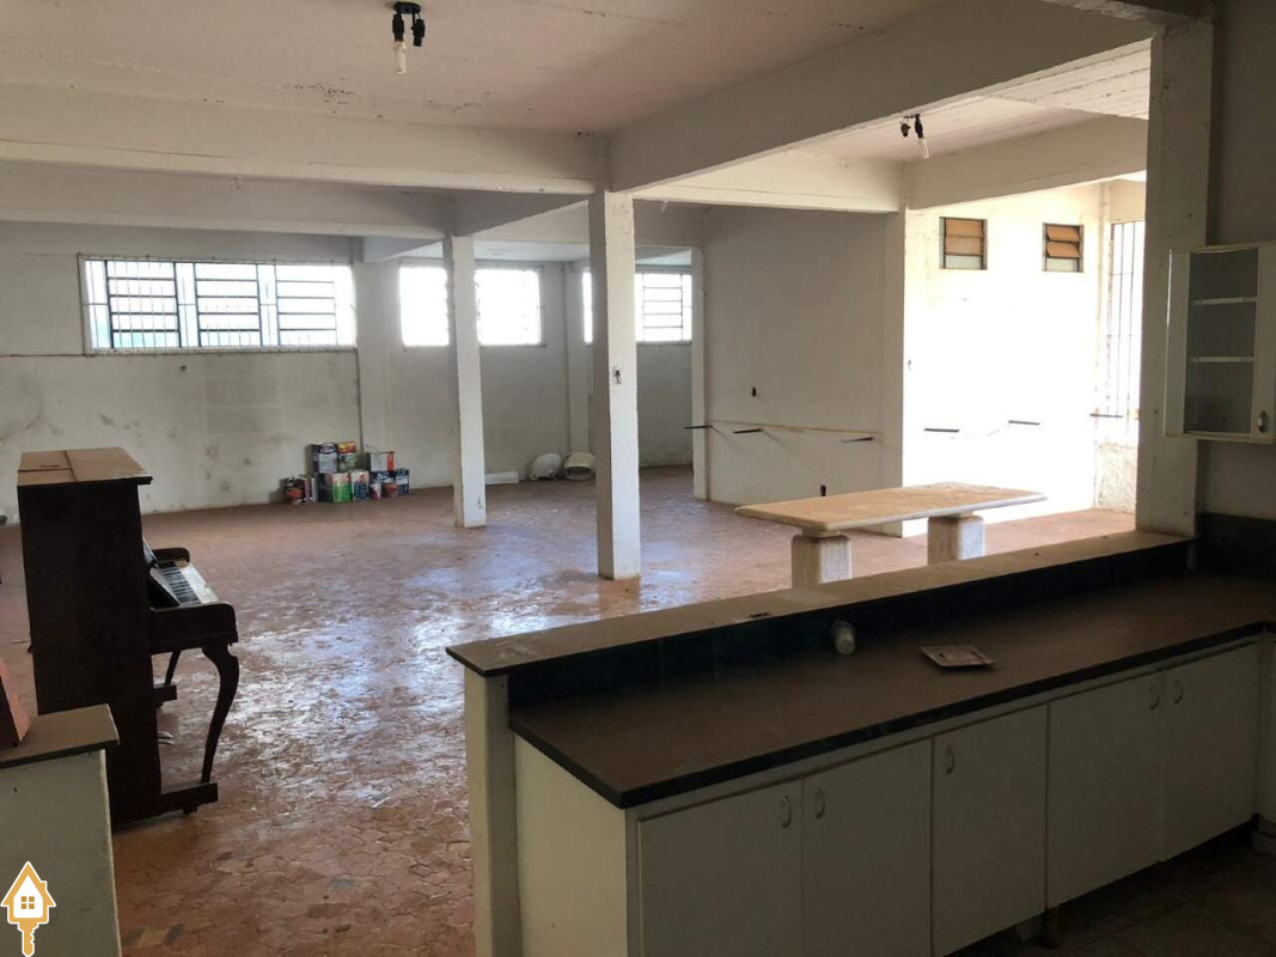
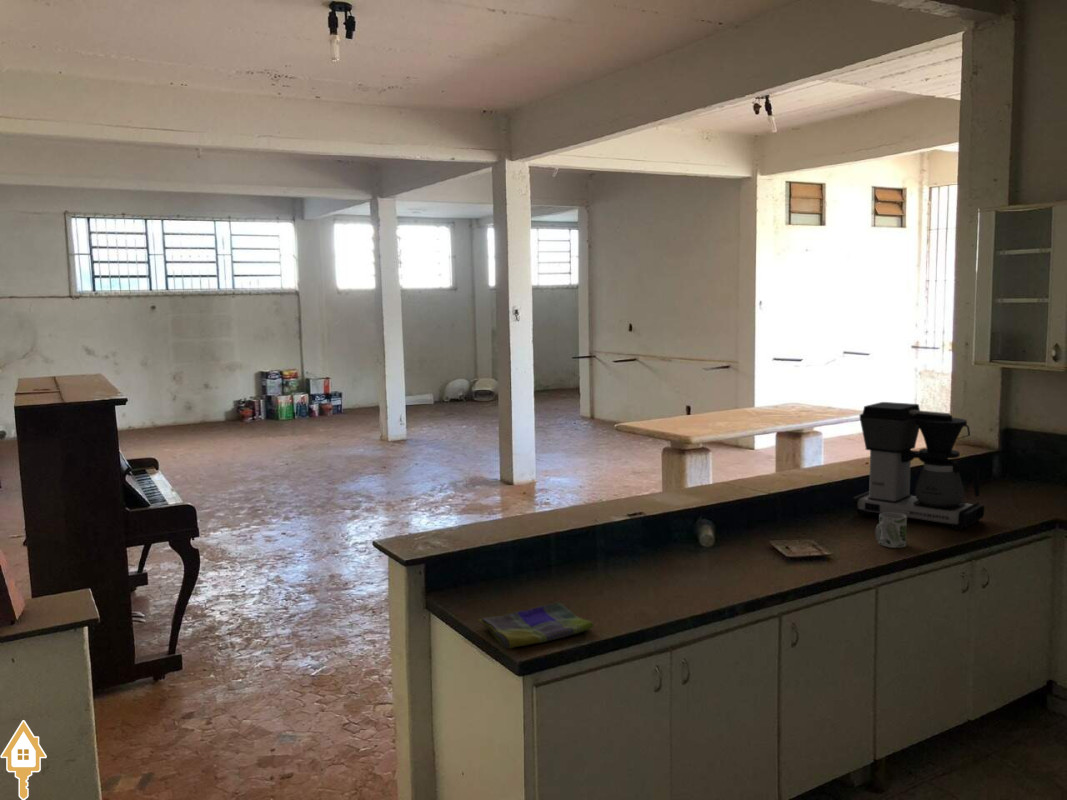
+ coffee maker [850,401,985,531]
+ dish towel [477,602,595,650]
+ mug [875,512,908,549]
